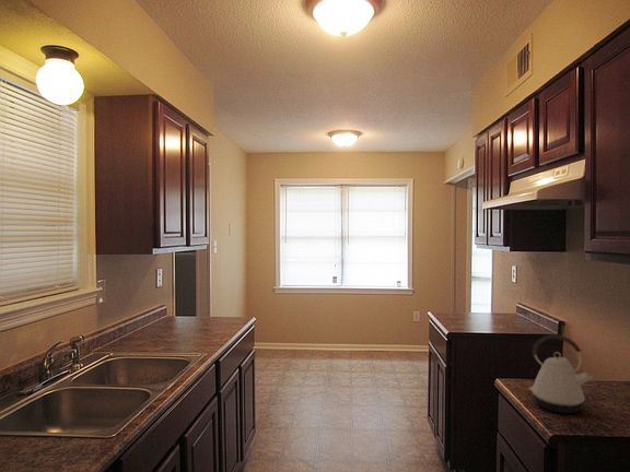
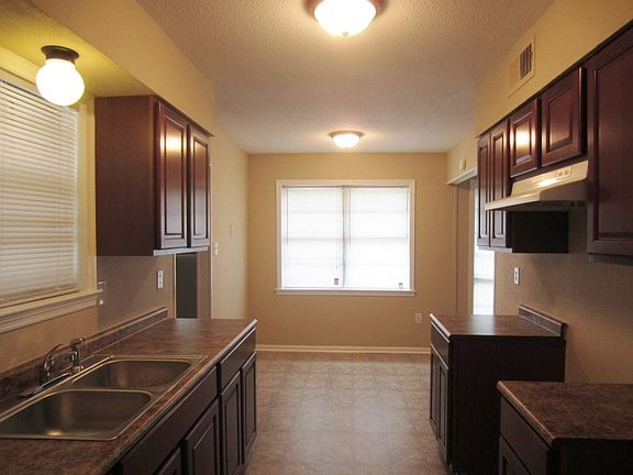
- kettle [527,333,594,414]
